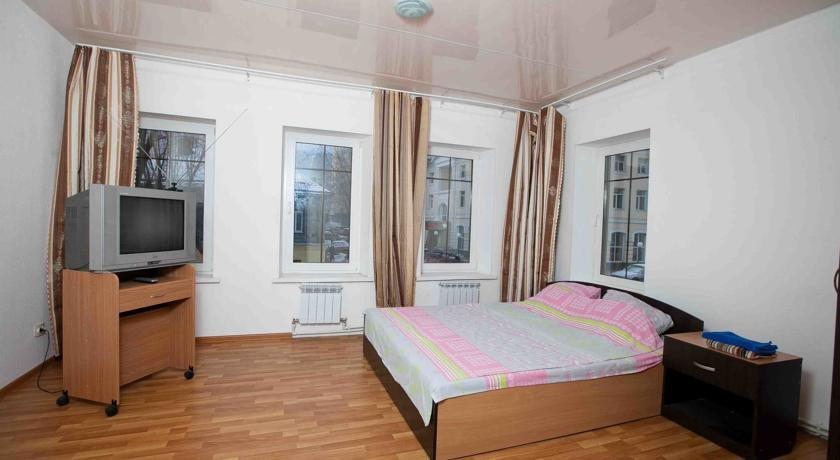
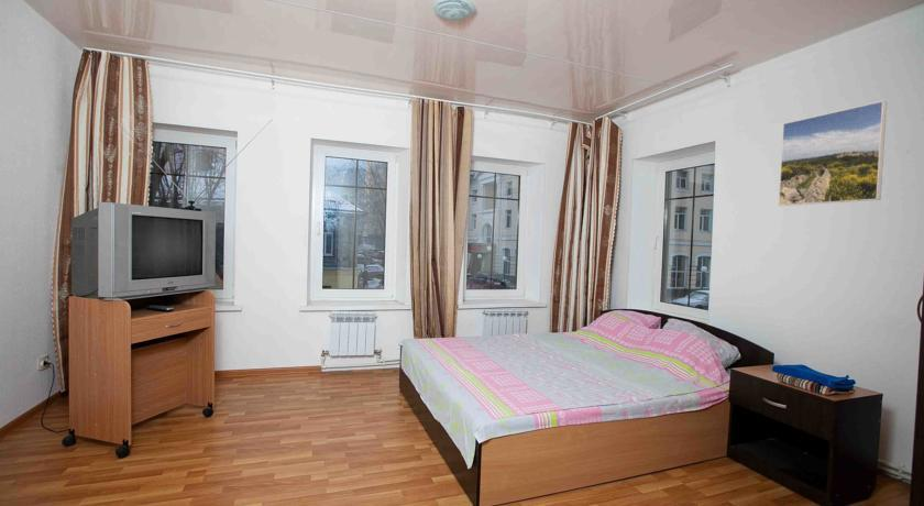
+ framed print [778,100,888,207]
